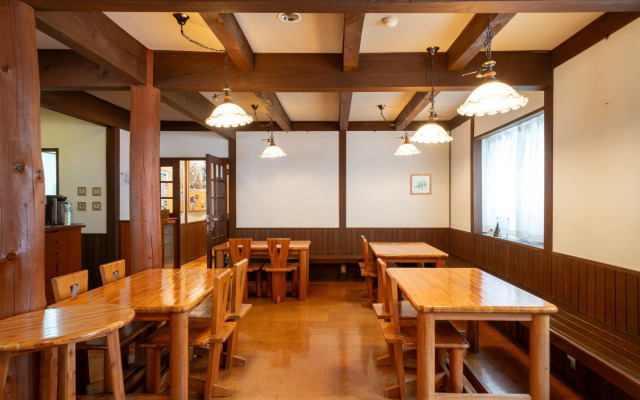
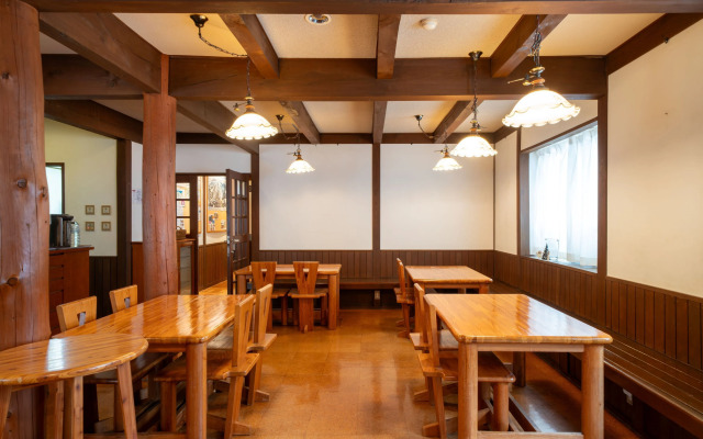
- wall art [409,173,432,196]
